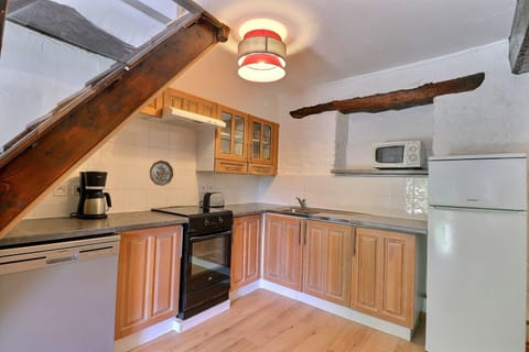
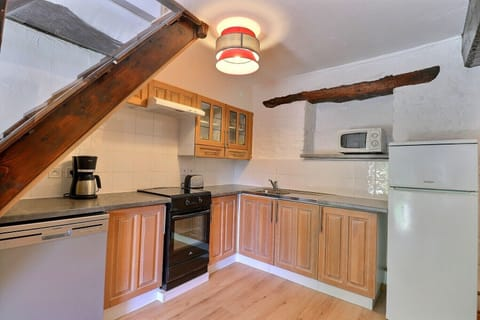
- decorative plate [149,160,174,187]
